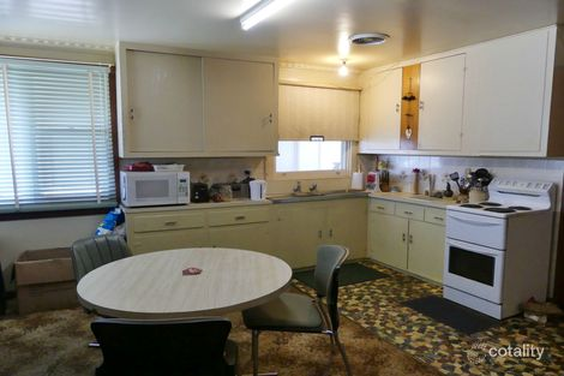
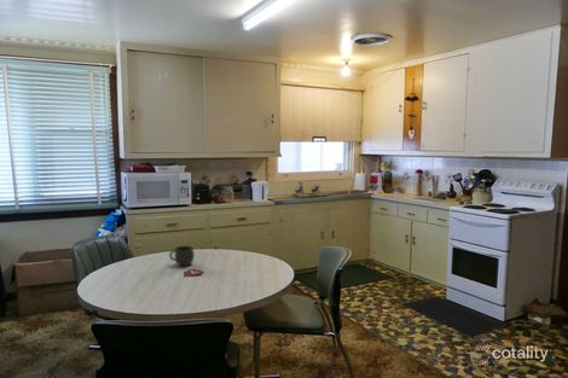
+ mug [168,245,196,267]
